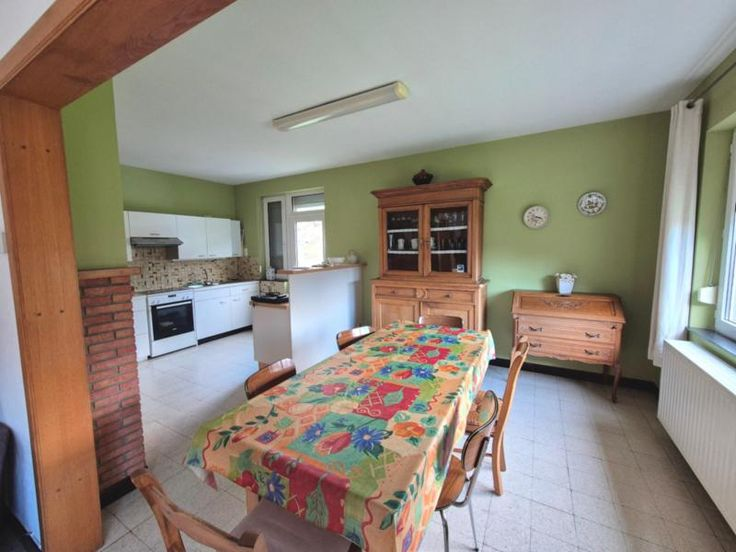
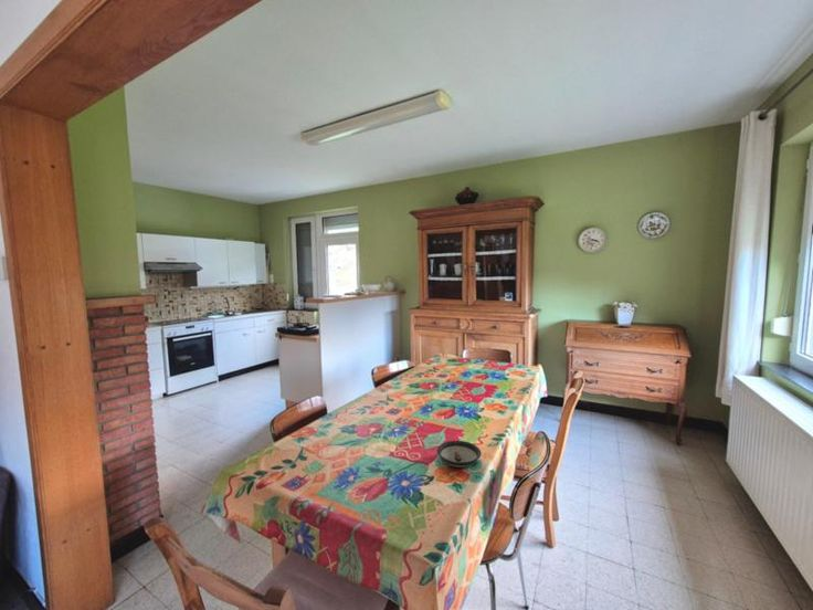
+ saucer [436,440,483,469]
